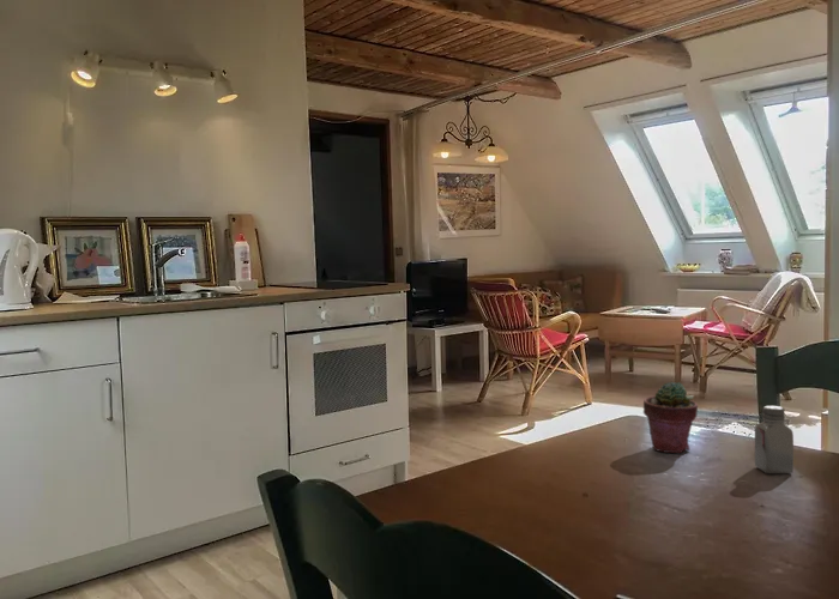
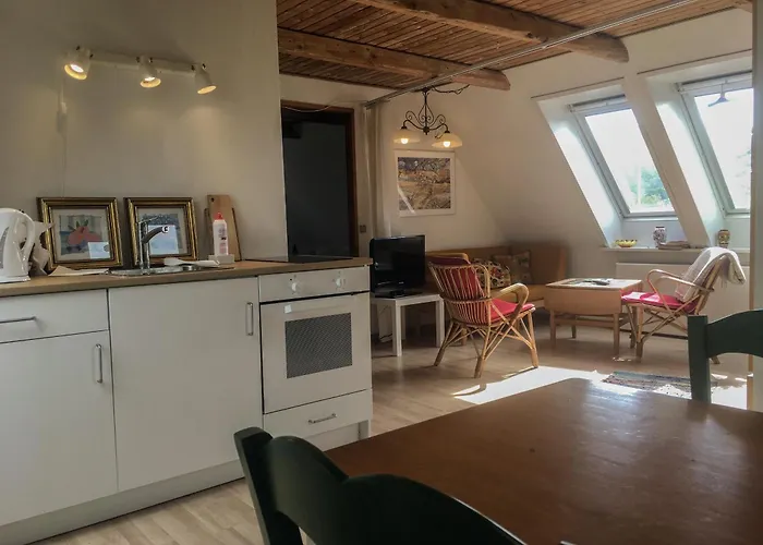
- potted succulent [642,381,699,454]
- saltshaker [754,405,795,474]
